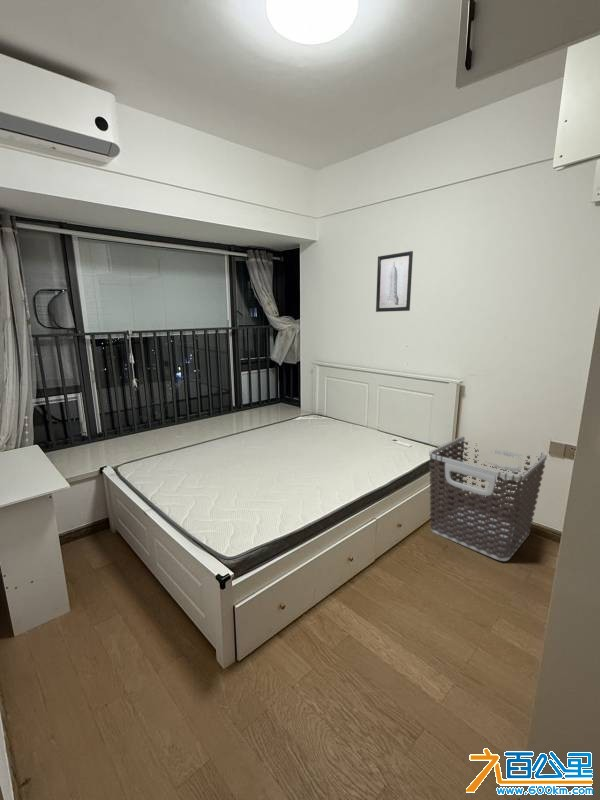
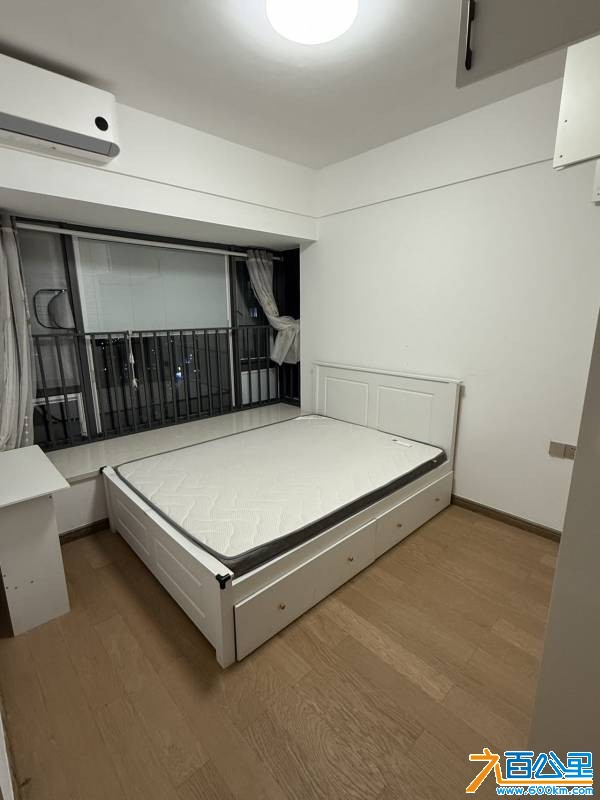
- wall art [375,250,414,313]
- clothes hamper [428,435,548,562]
